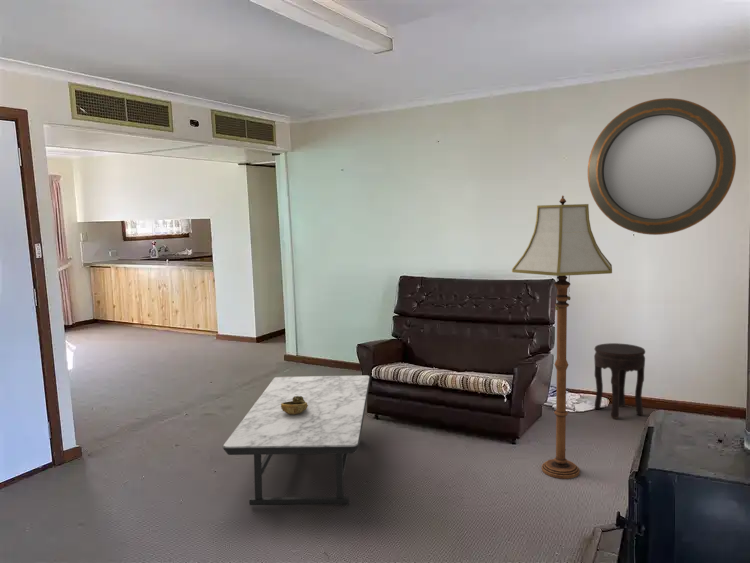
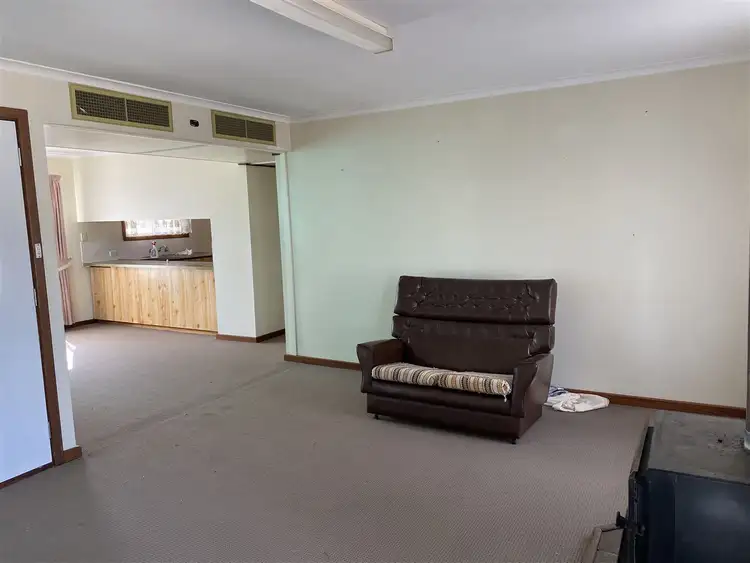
- side table [593,342,646,420]
- home mirror [587,97,737,236]
- coffee table [221,374,371,506]
- decorative bowl [281,396,308,415]
- floor lamp [511,195,613,480]
